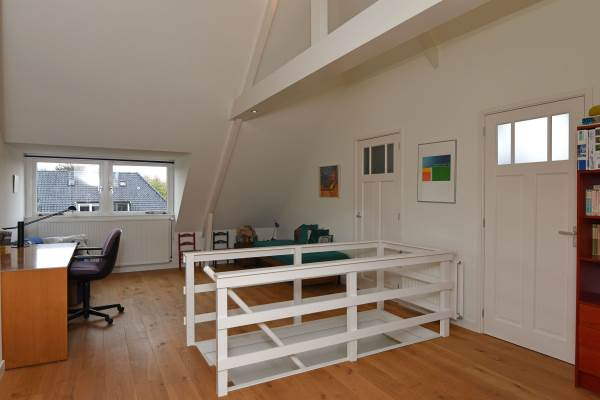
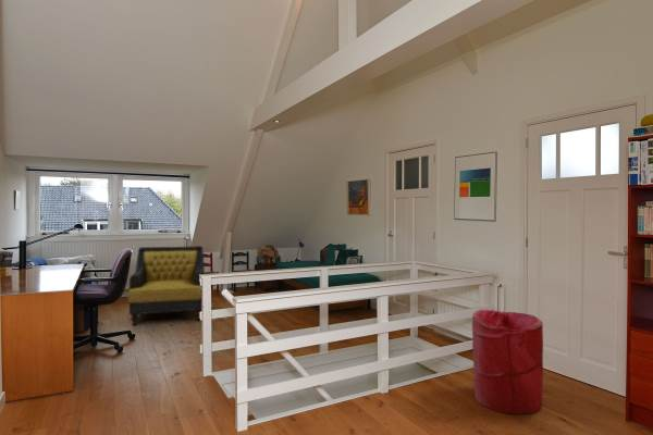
+ armchair [127,245,206,326]
+ laundry hamper [471,309,544,415]
